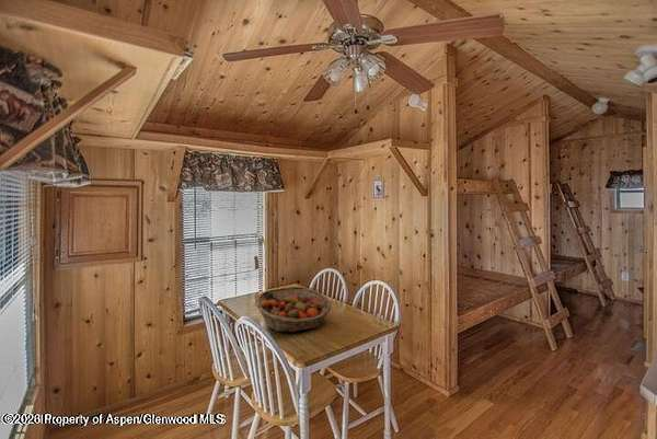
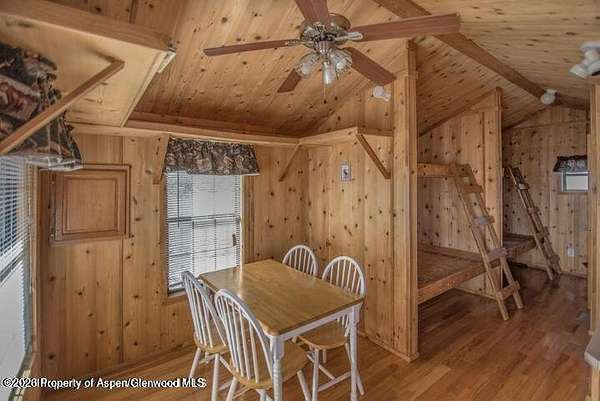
- fruit basket [255,286,333,334]
